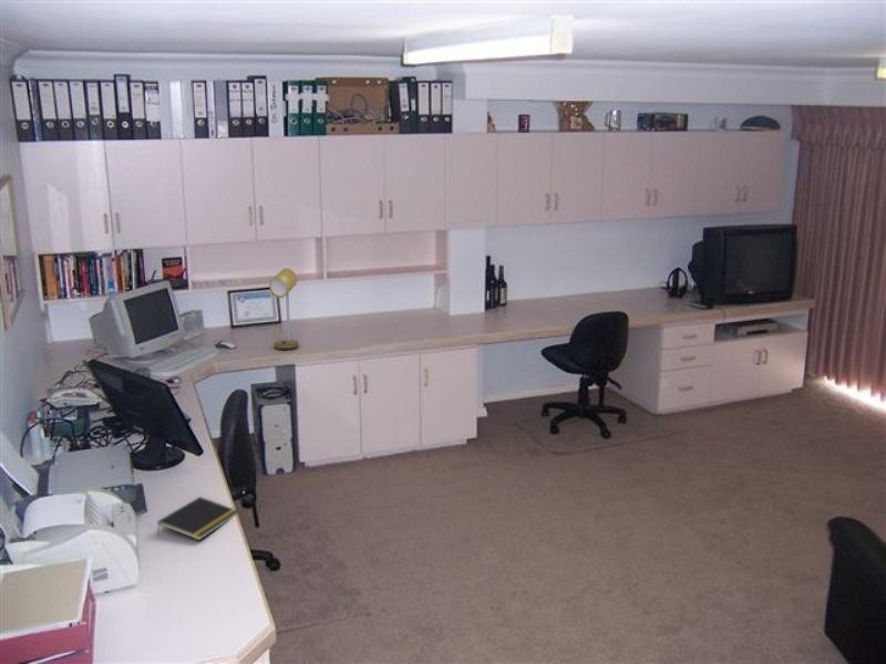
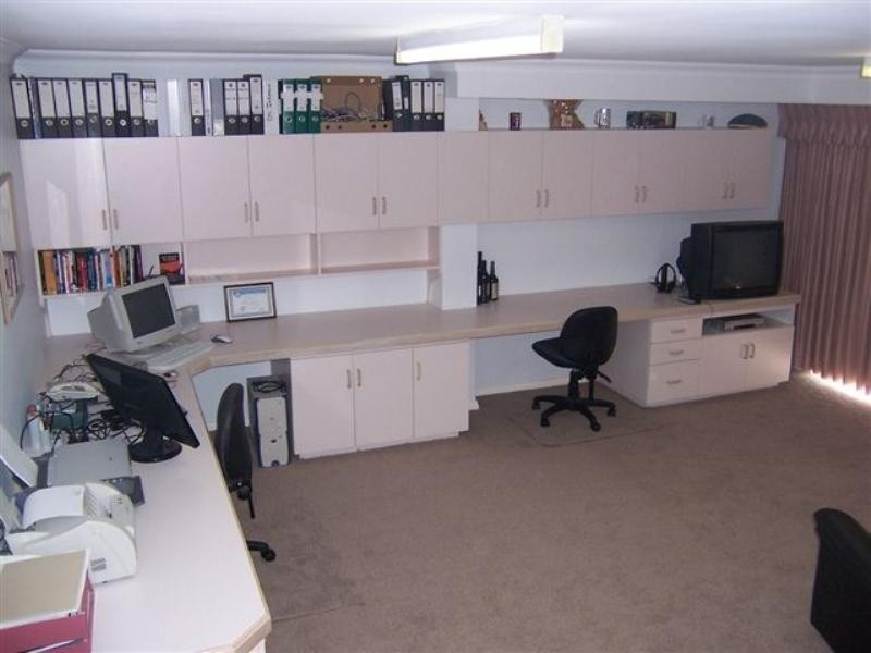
- notepad [156,496,239,541]
- desk lamp [268,268,299,351]
